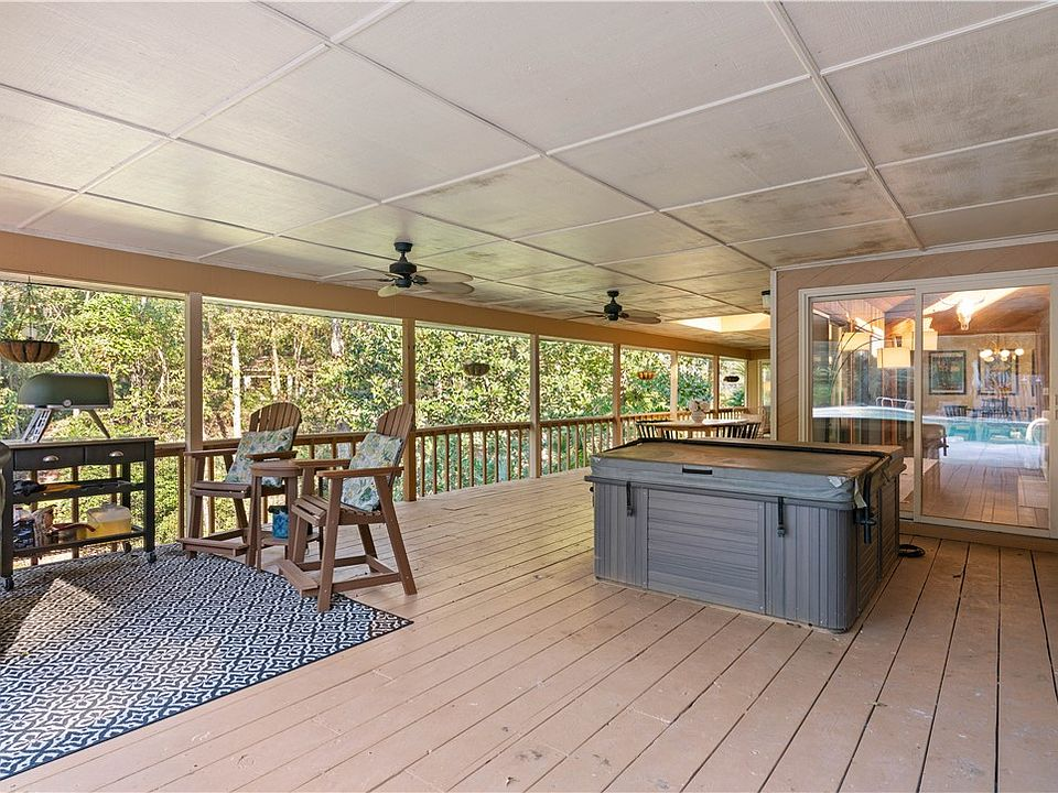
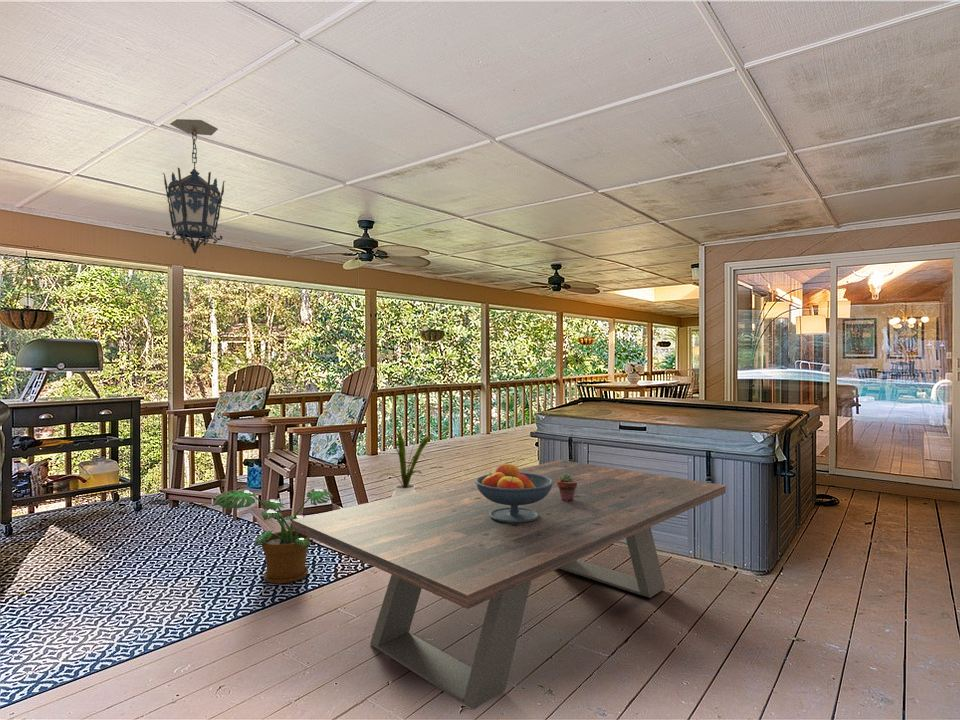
+ house plant [378,417,439,498]
+ potted succulent [557,473,577,501]
+ dining table [291,459,727,710]
+ potted plant [211,488,334,584]
+ hanging lantern [161,118,226,254]
+ fruit bowl [475,462,554,523]
